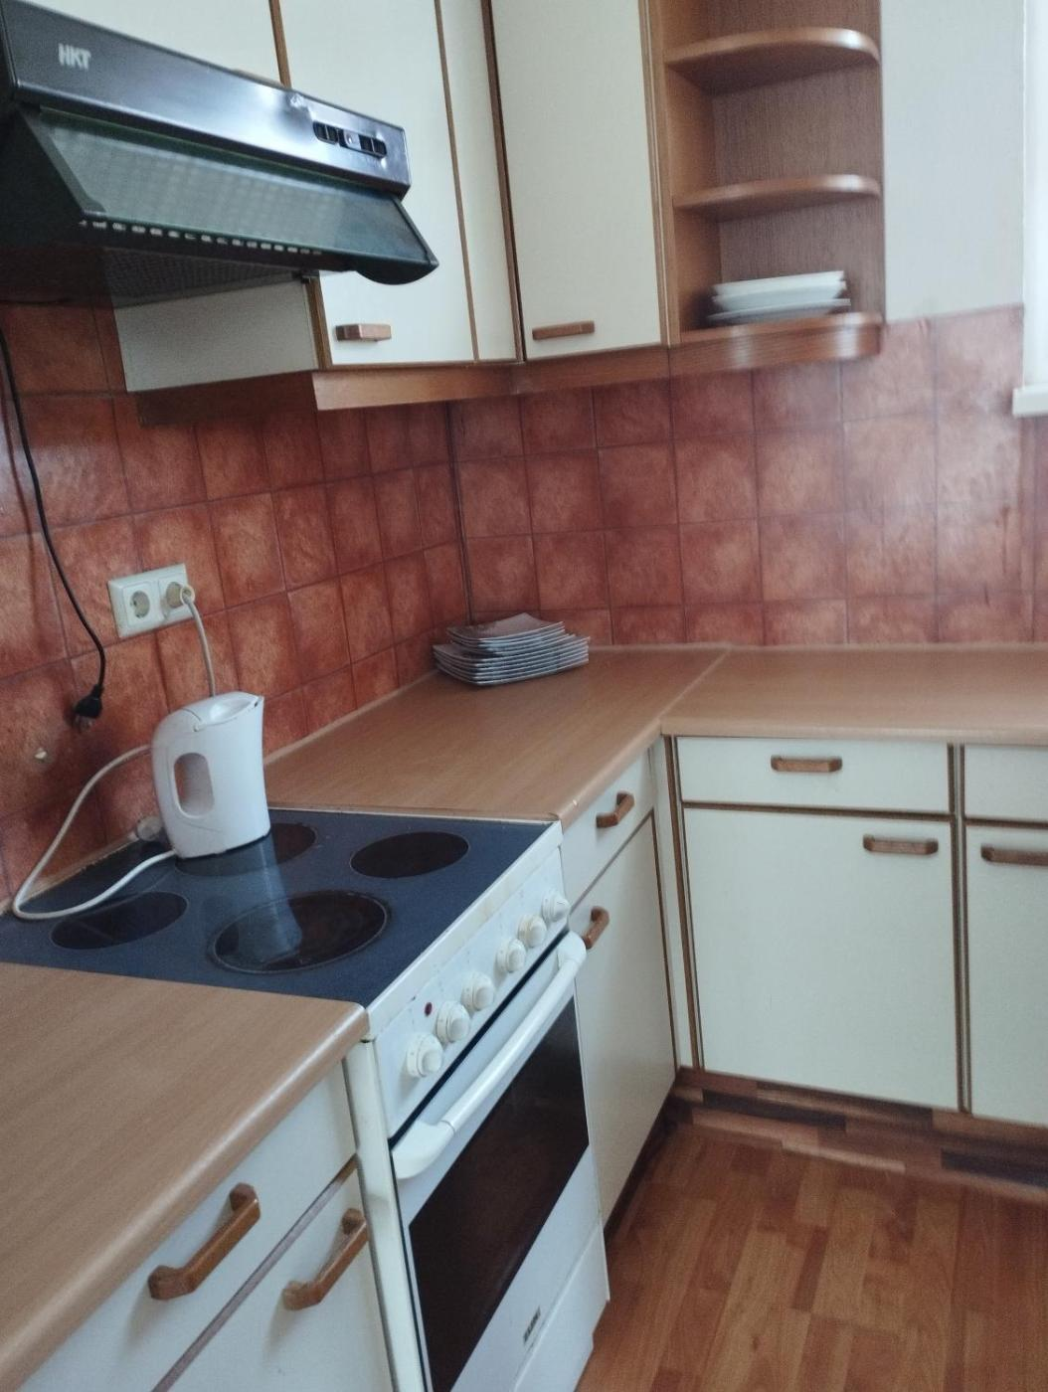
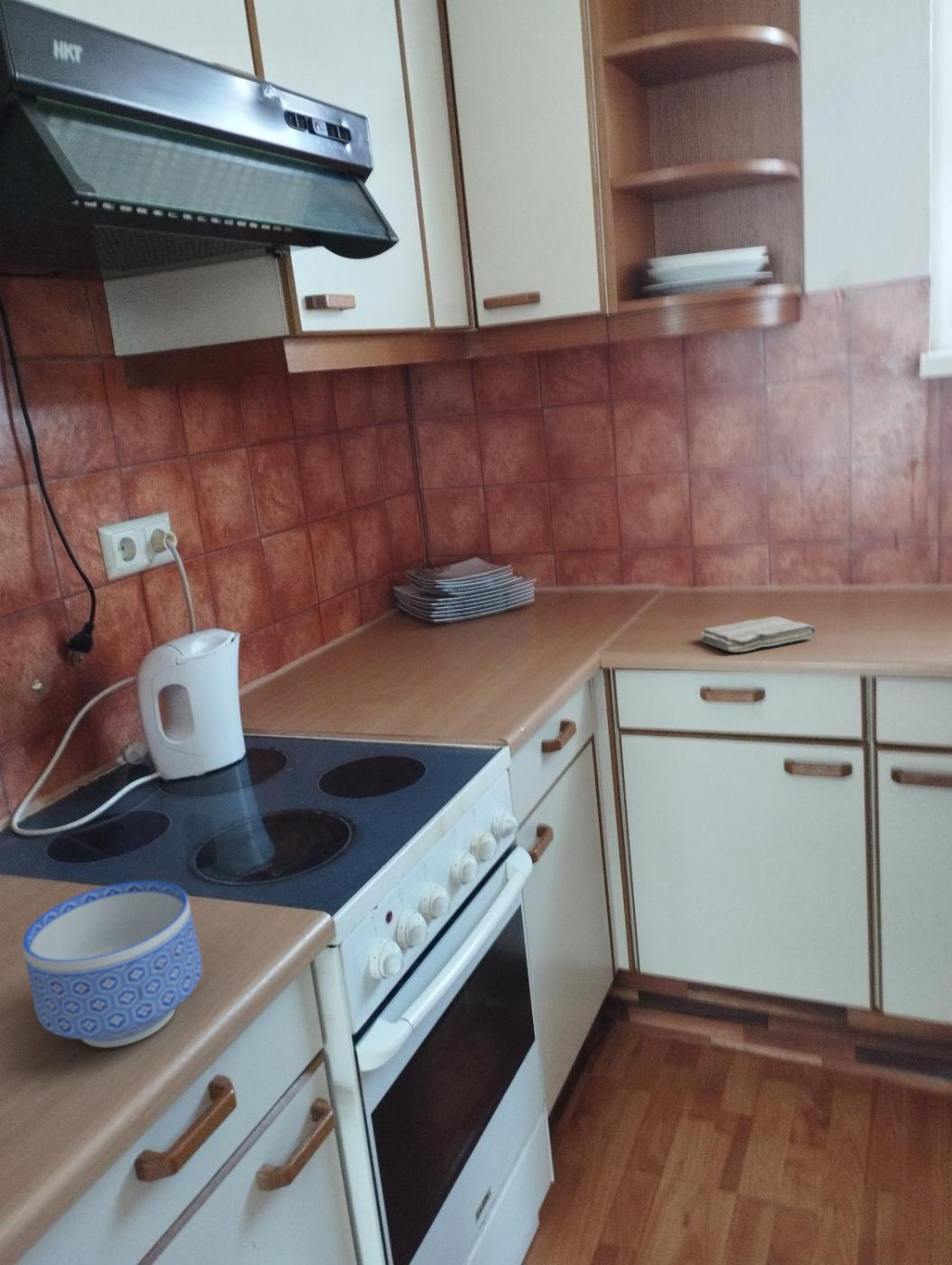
+ washcloth [700,615,817,653]
+ bowl [22,880,203,1049]
